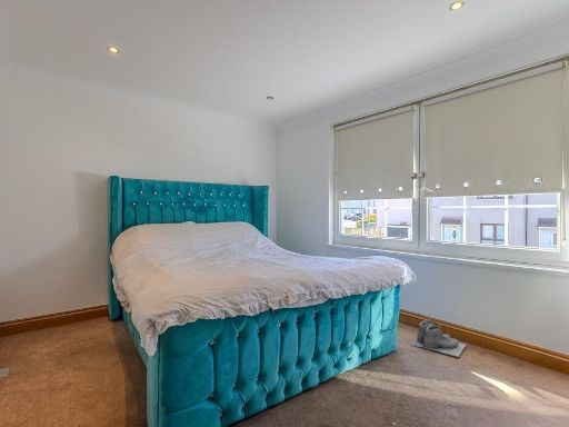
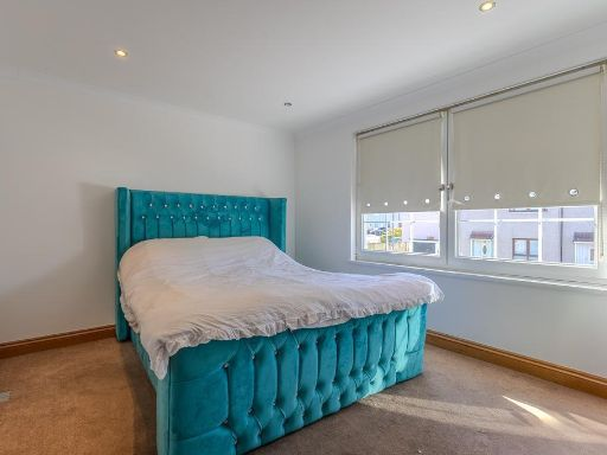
- boots [409,318,468,358]
